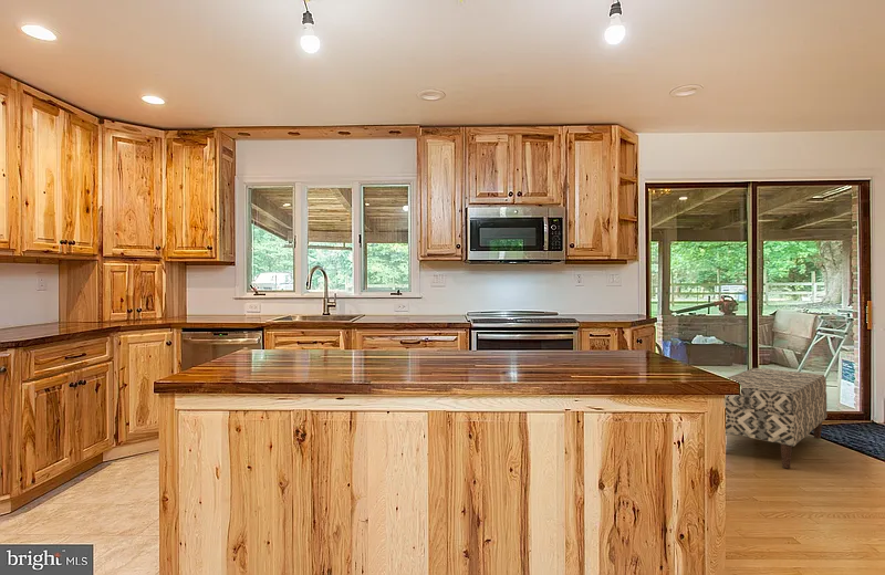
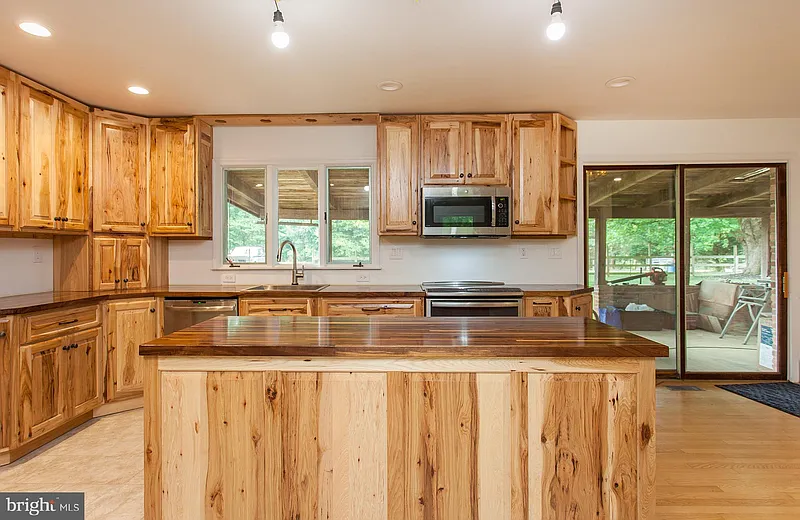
- bench [726,367,827,469]
